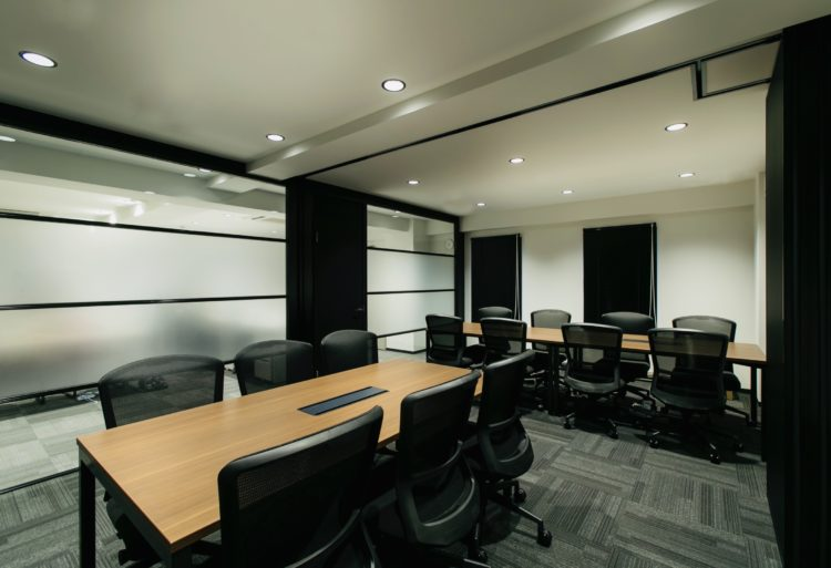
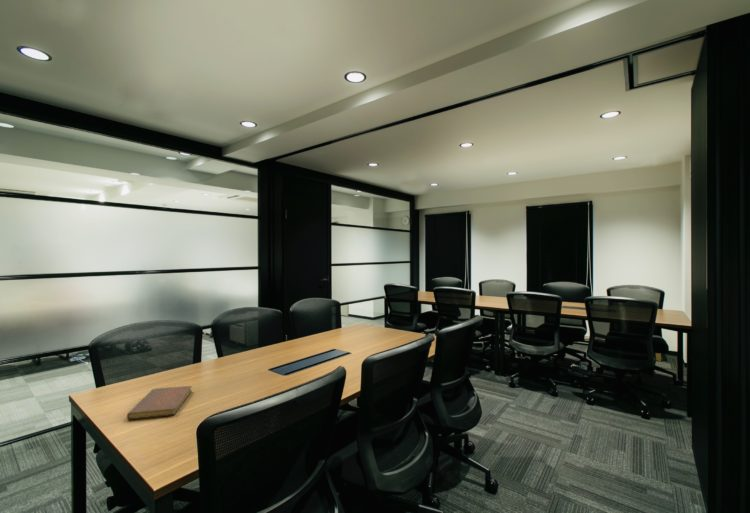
+ notebook [126,385,193,420]
